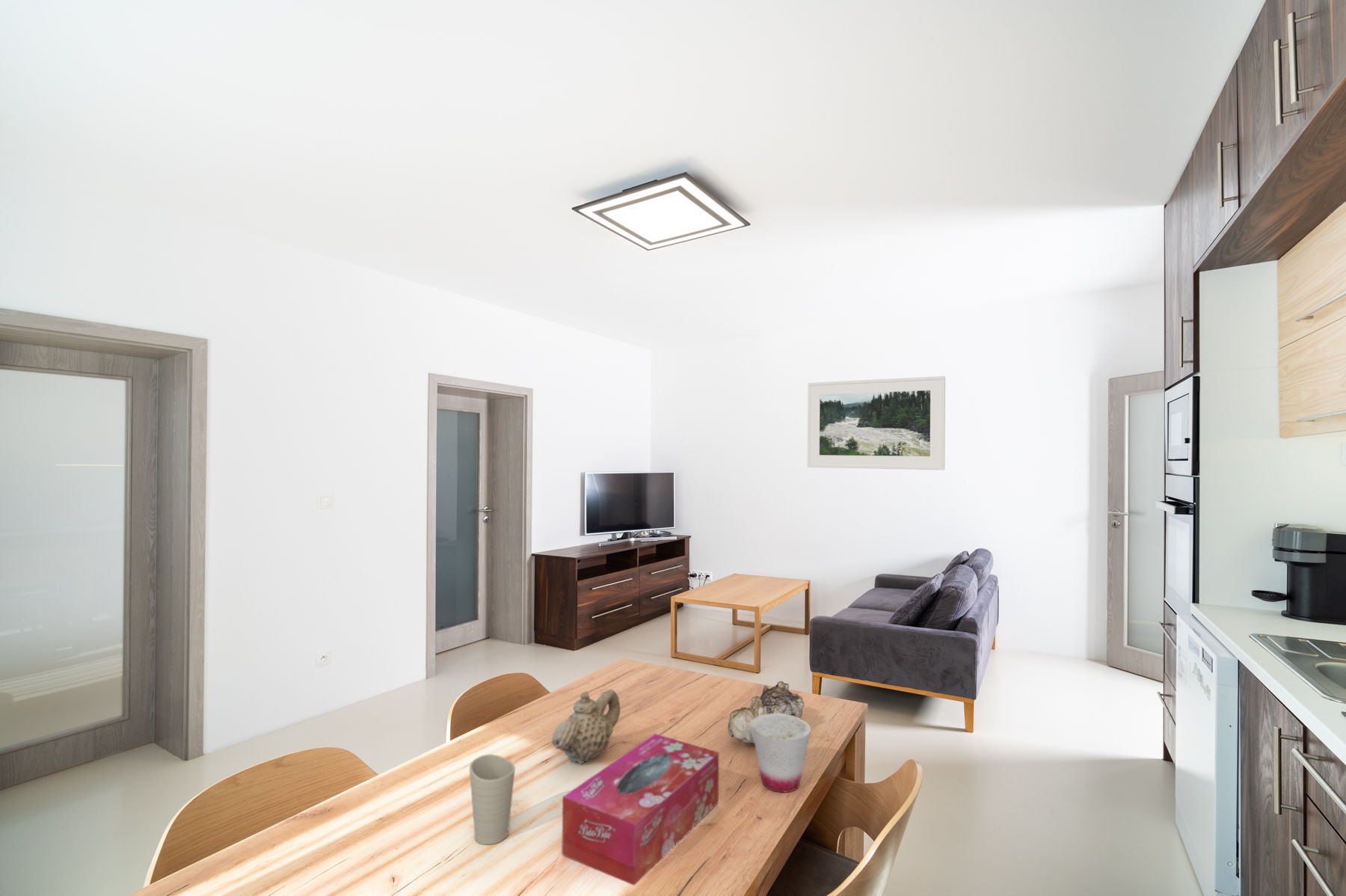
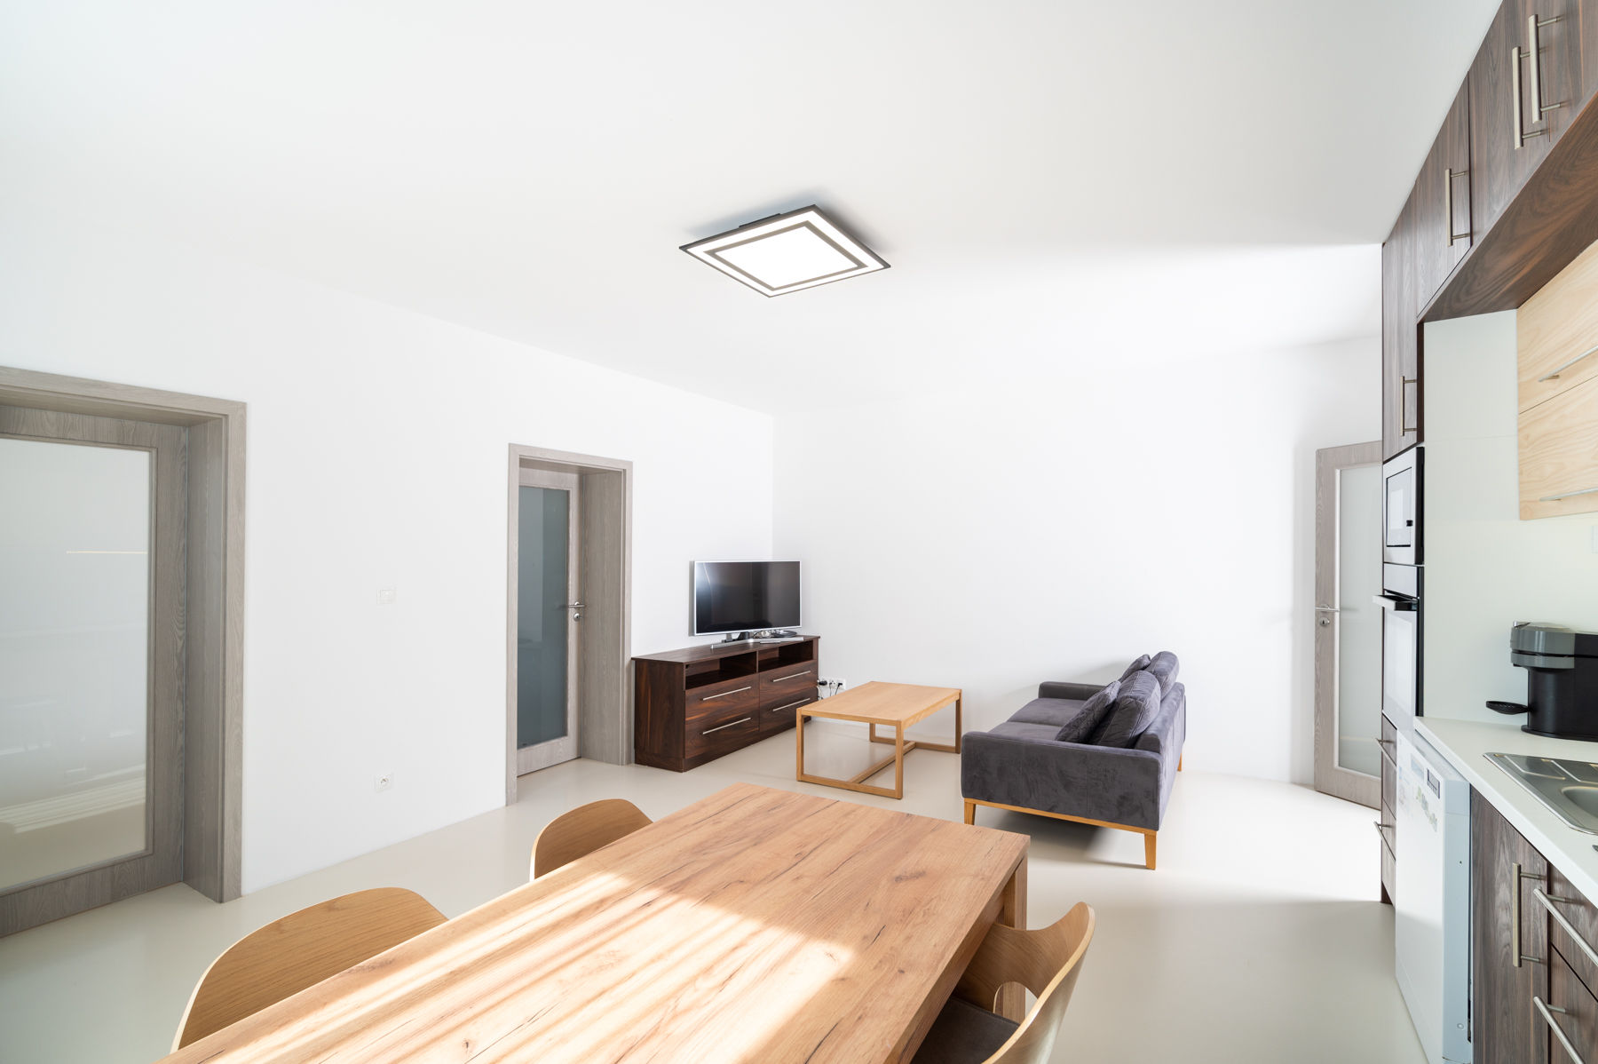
- tissue box [561,733,719,886]
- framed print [807,375,946,471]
- cup [469,754,516,845]
- teapot [551,689,621,765]
- cup [752,714,811,793]
- candle [727,681,805,744]
